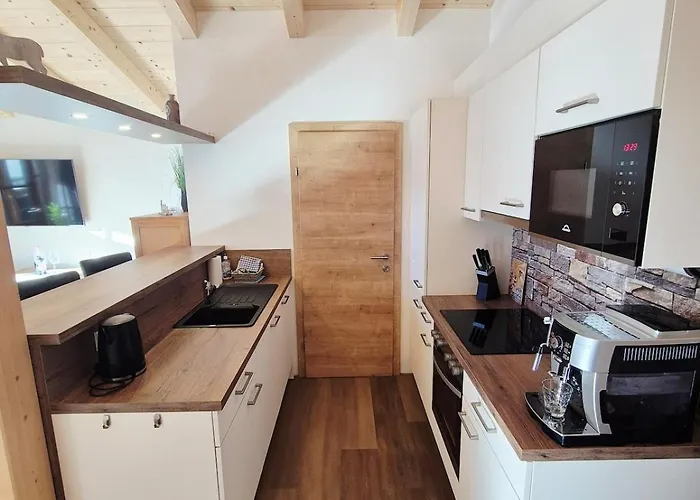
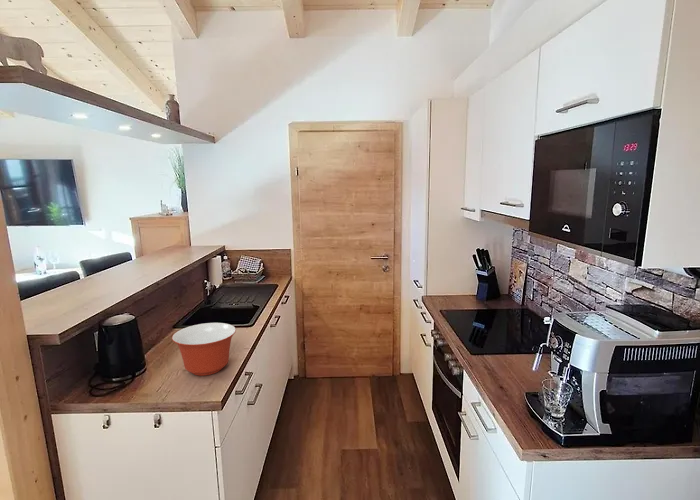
+ mixing bowl [171,322,237,377]
